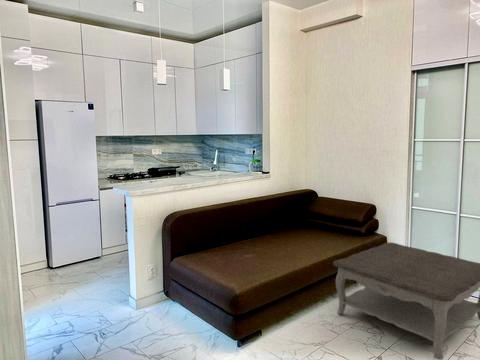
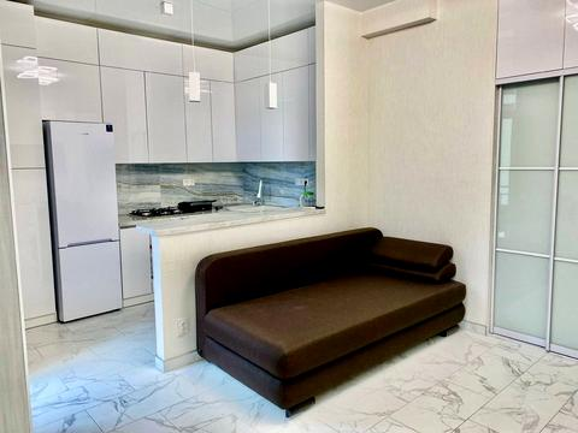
- coffee table [332,241,480,360]
